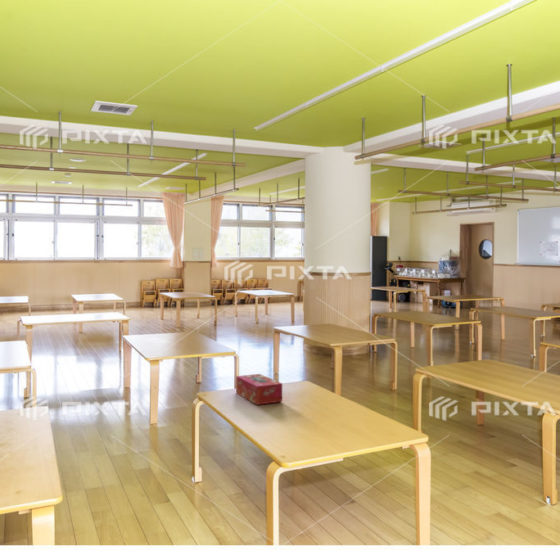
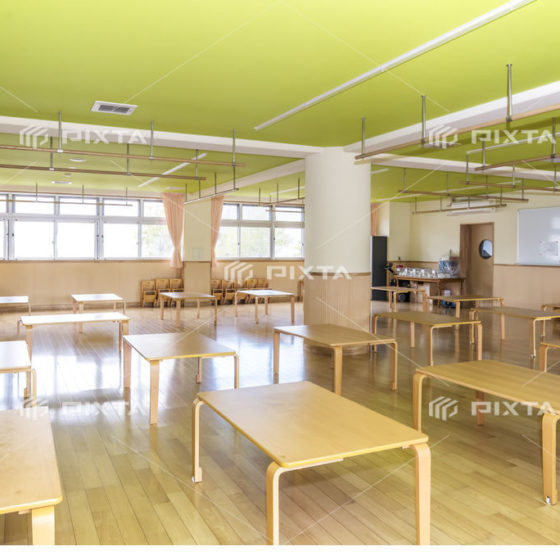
- tissue box [235,373,283,406]
